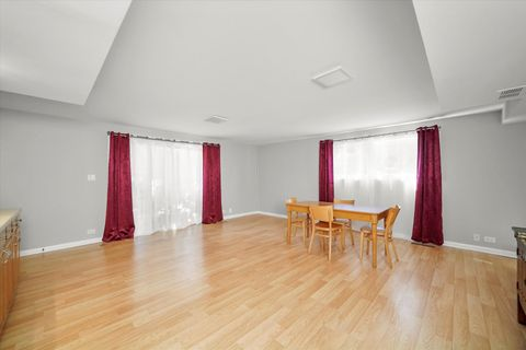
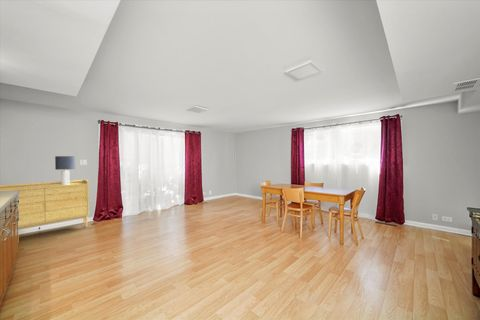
+ lamp [54,155,76,185]
+ sideboard [0,178,90,230]
